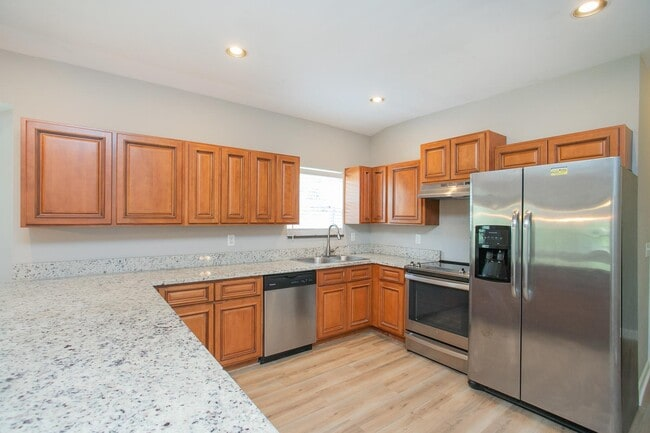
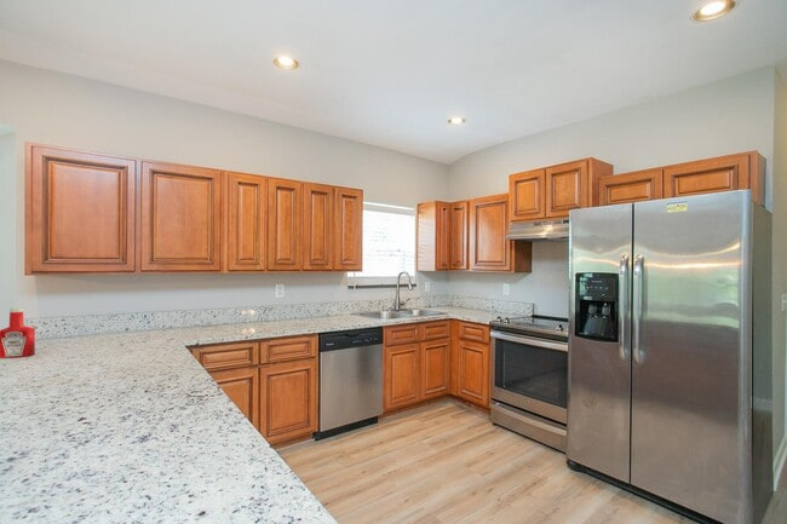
+ soap bottle [0,307,36,359]
